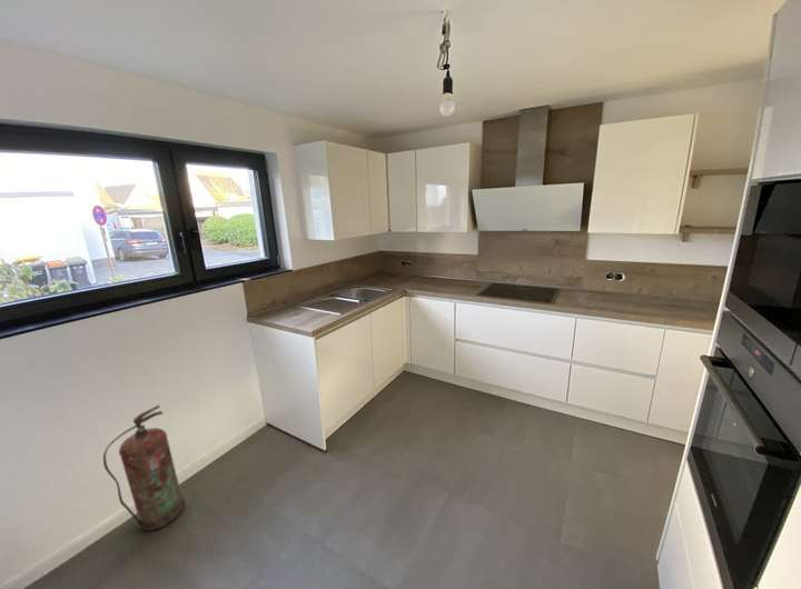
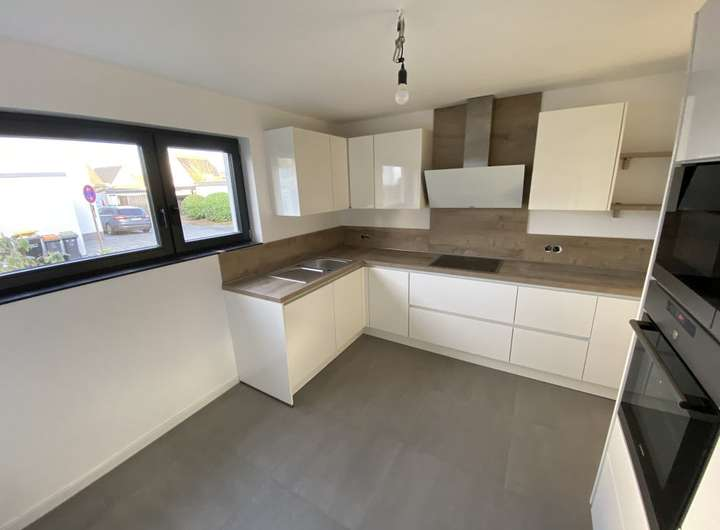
- fire extinguisher [102,405,186,531]
